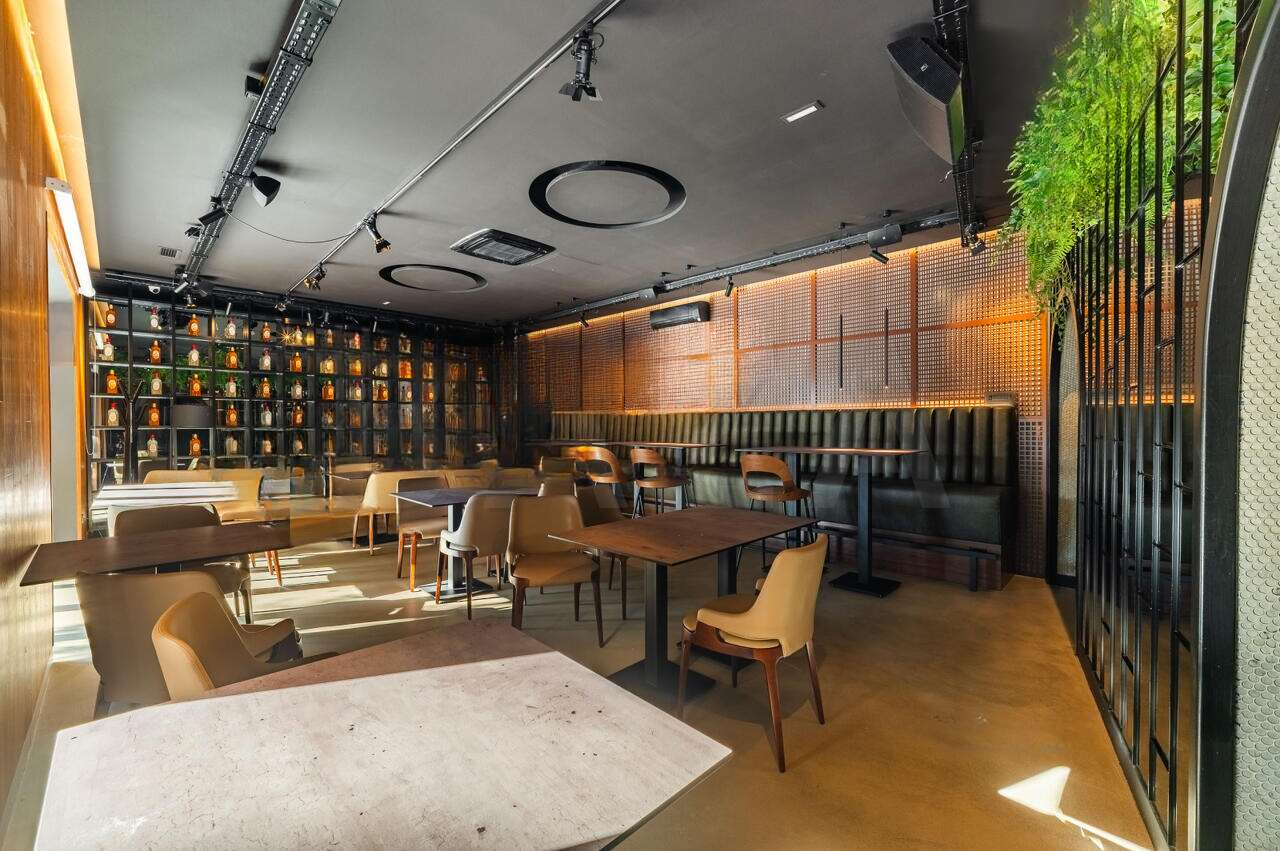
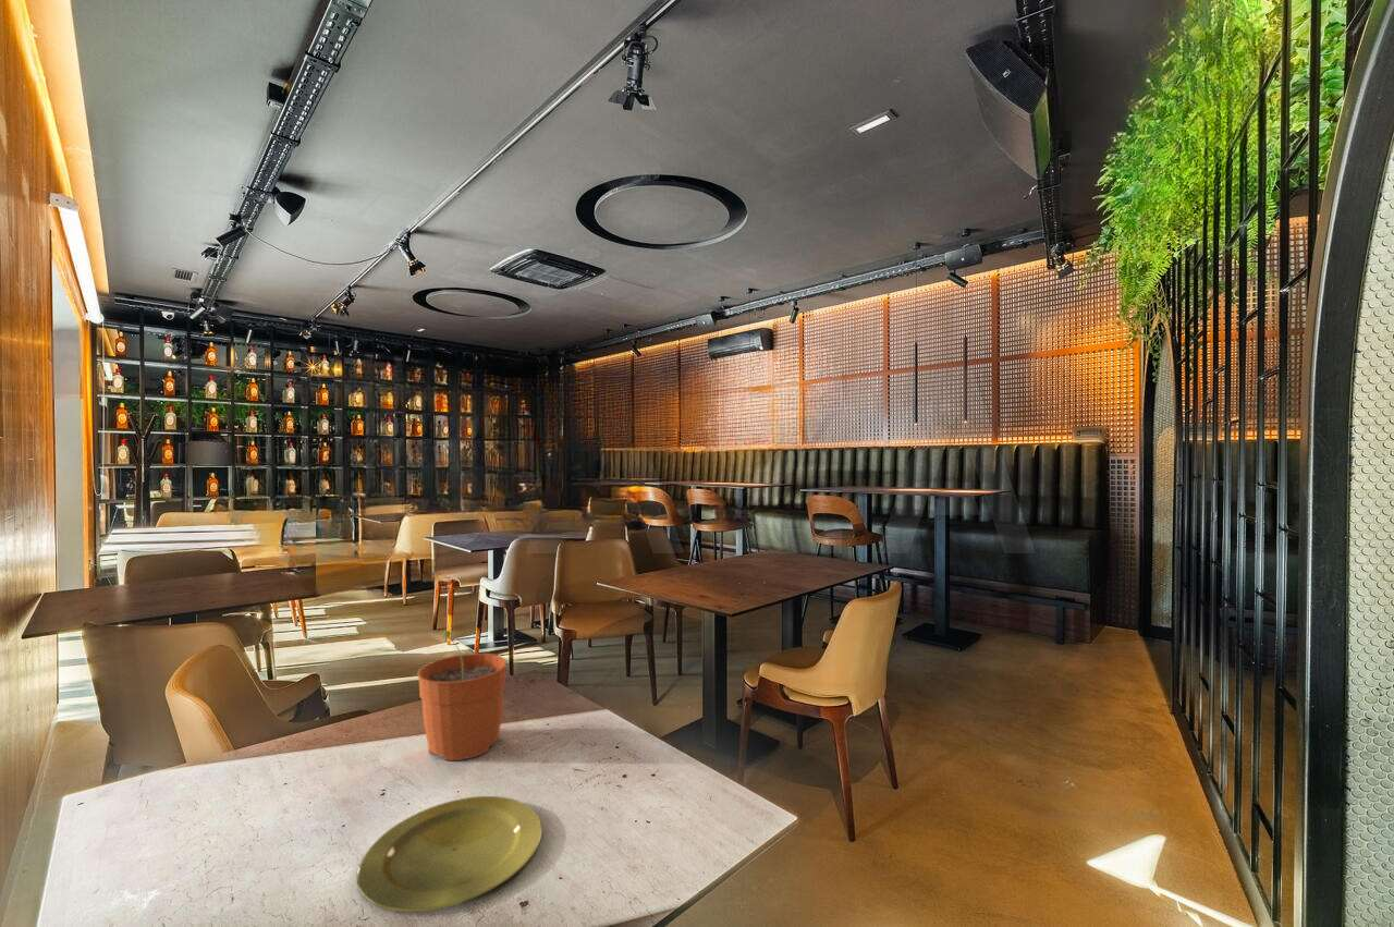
+ plant pot [416,630,508,761]
+ plate [356,795,542,913]
